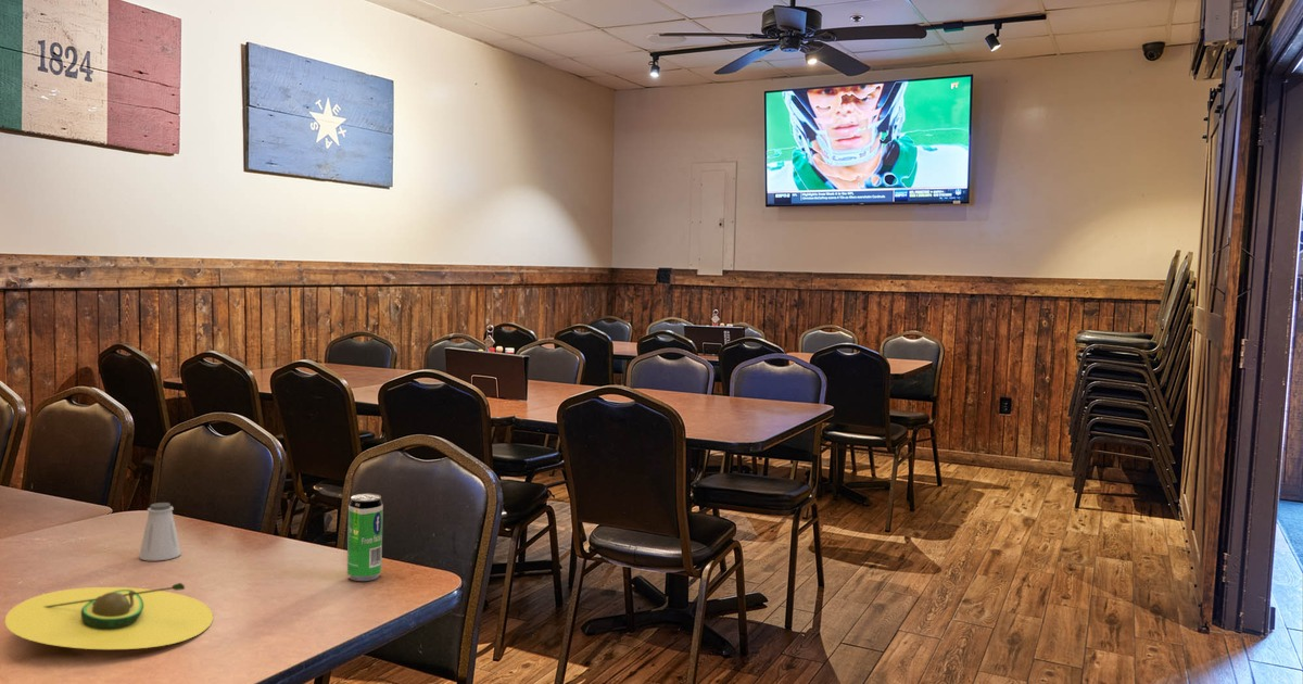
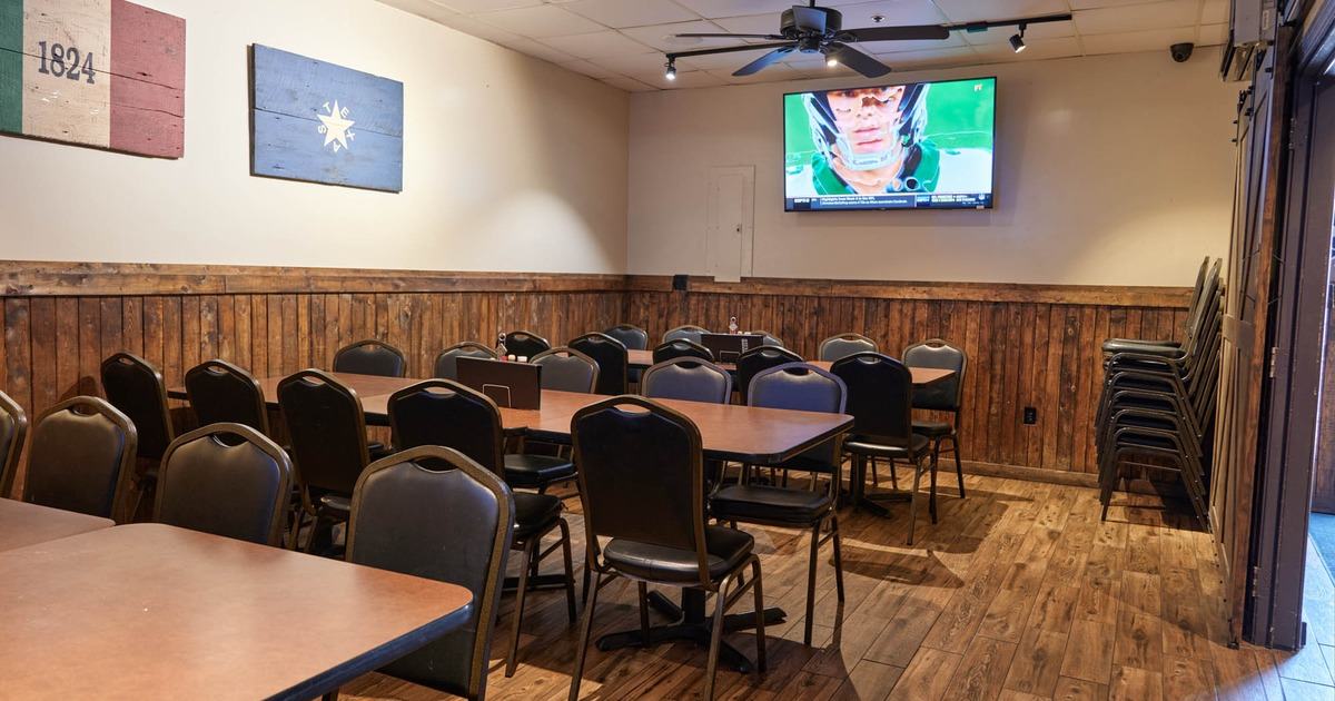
- avocado [4,582,214,650]
- beverage can [346,493,384,582]
- saltshaker [138,502,182,561]
